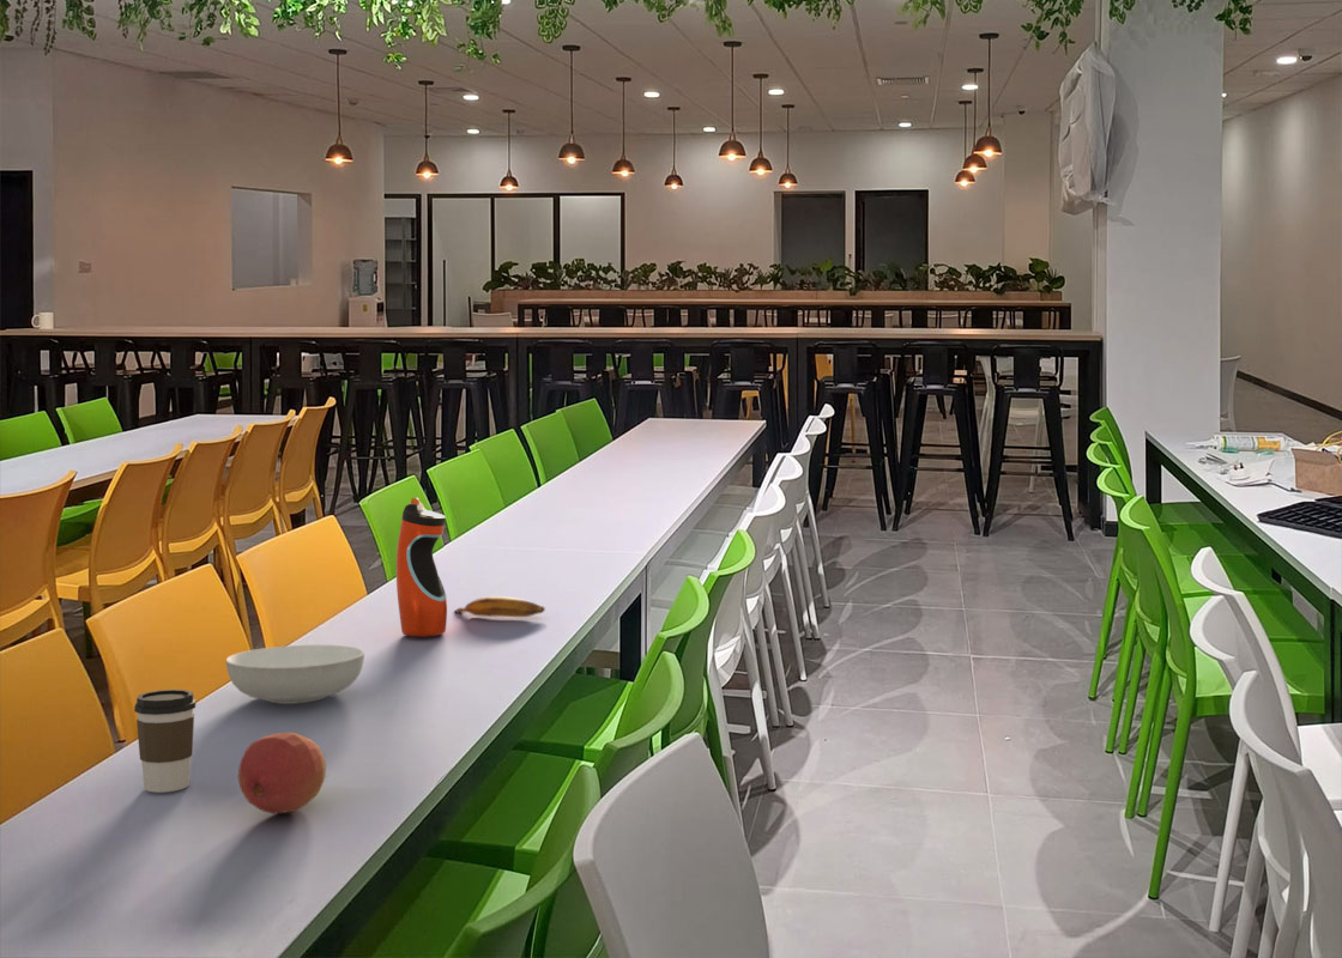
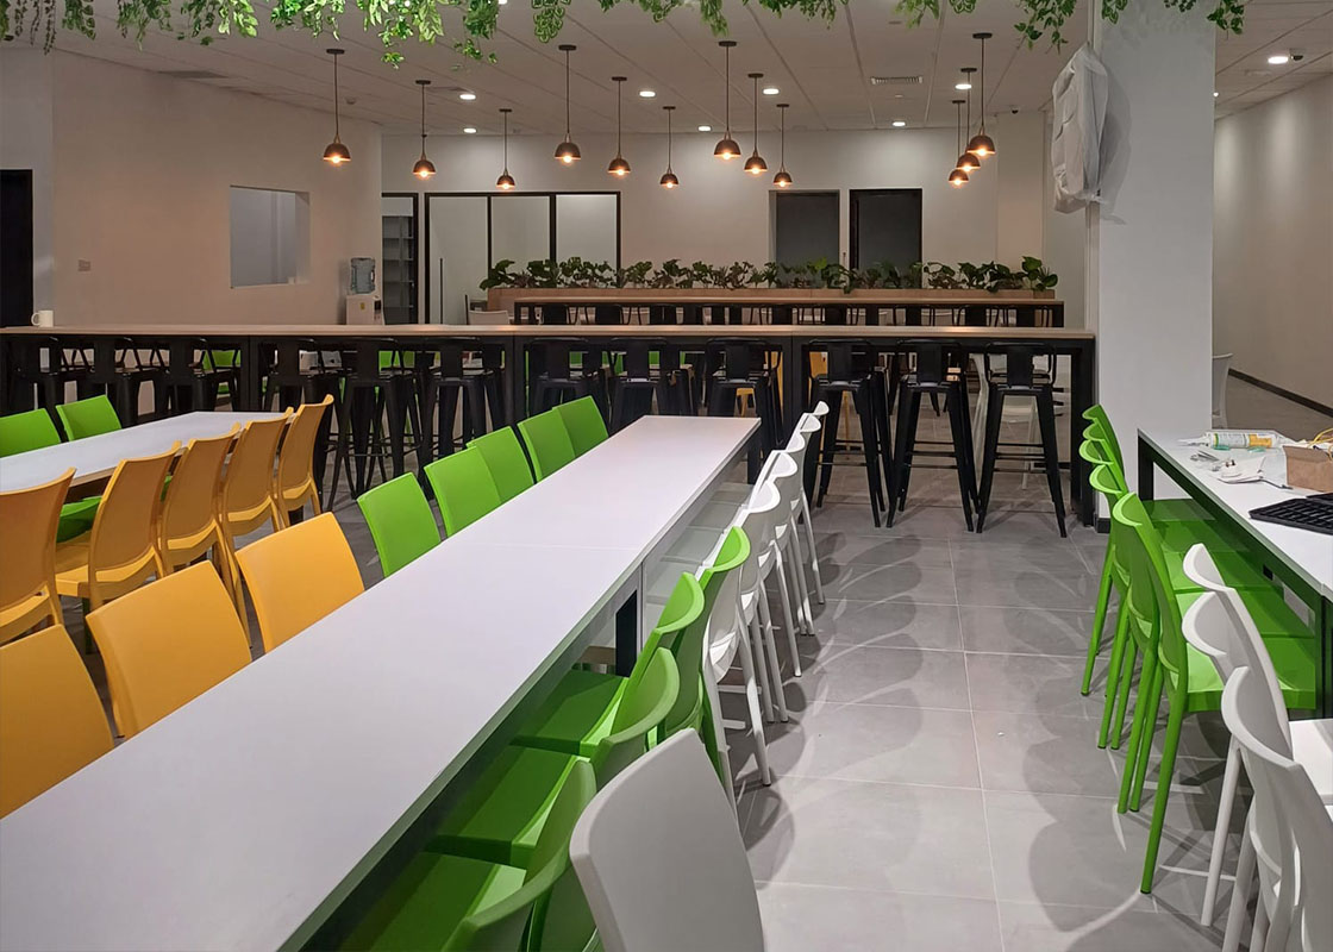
- fruit [237,732,327,815]
- coffee cup [133,689,198,794]
- banana [453,595,546,618]
- water bottle [395,497,448,637]
- serving bowl [225,644,365,705]
